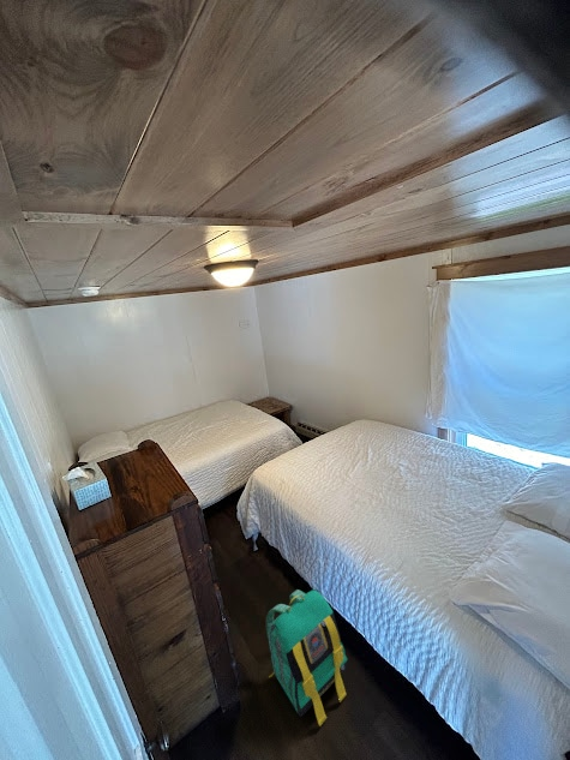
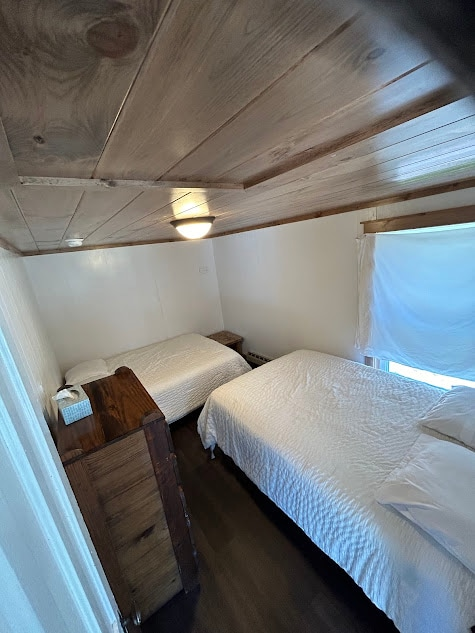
- backpack [265,588,348,728]
